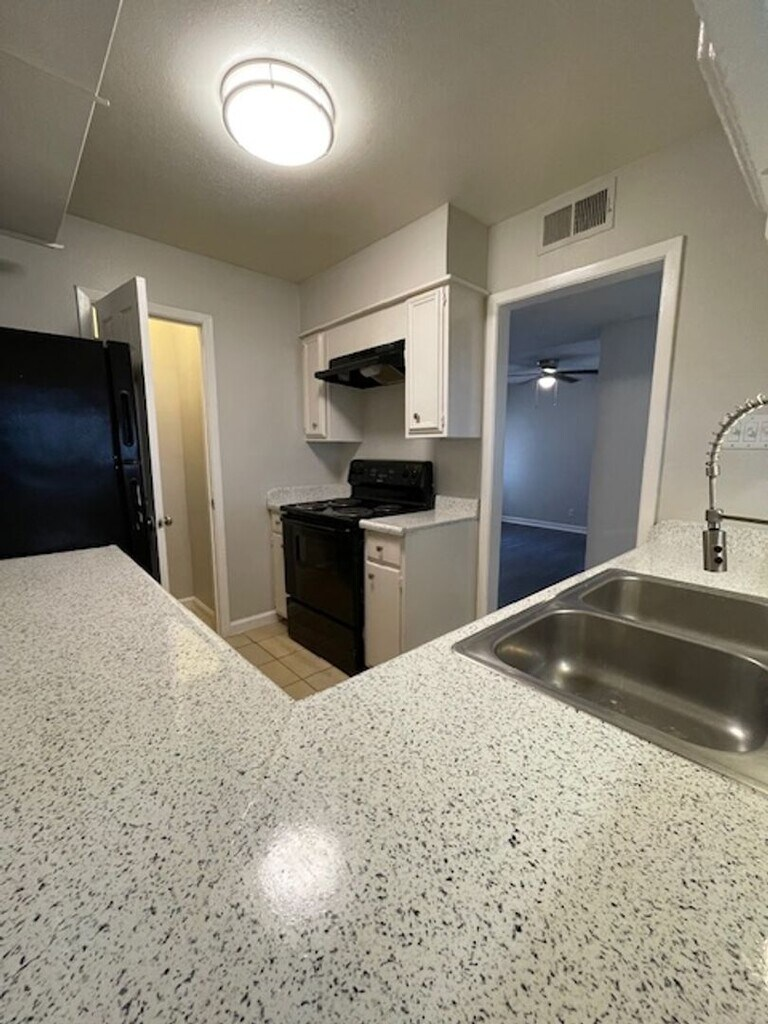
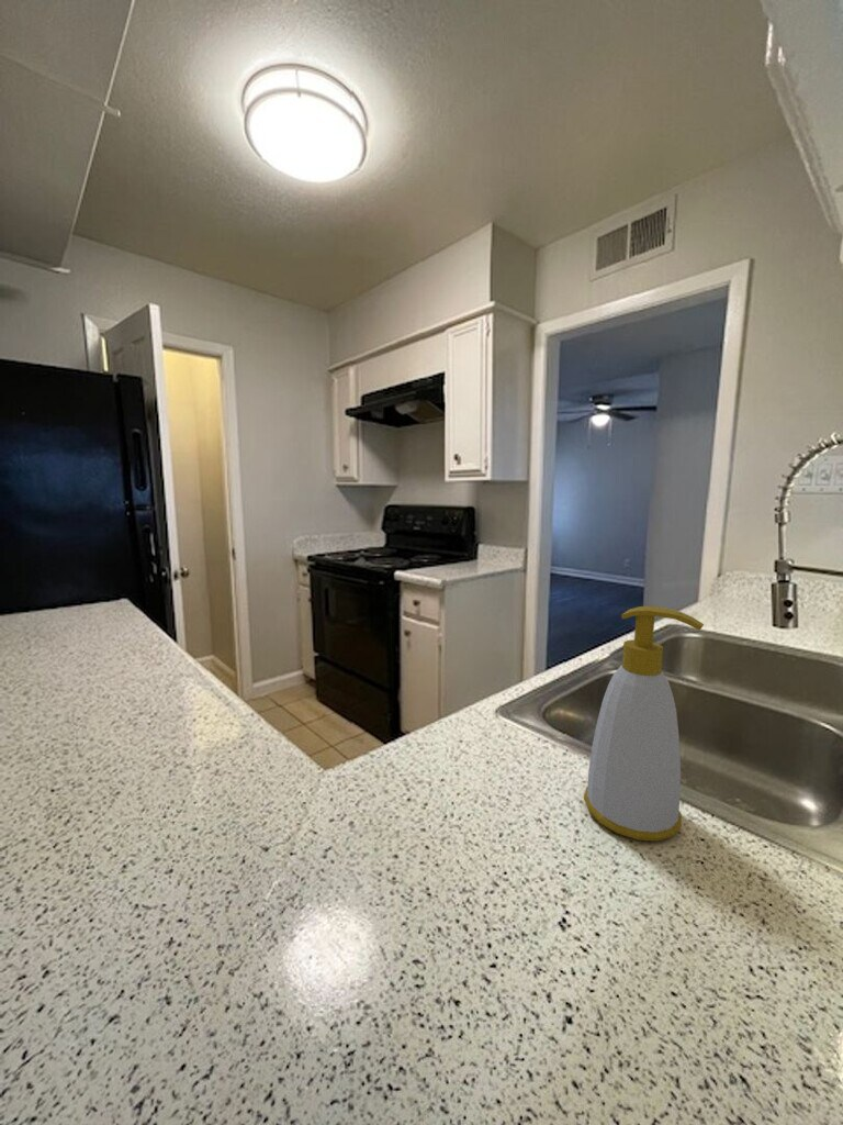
+ soap bottle [583,605,705,843]
